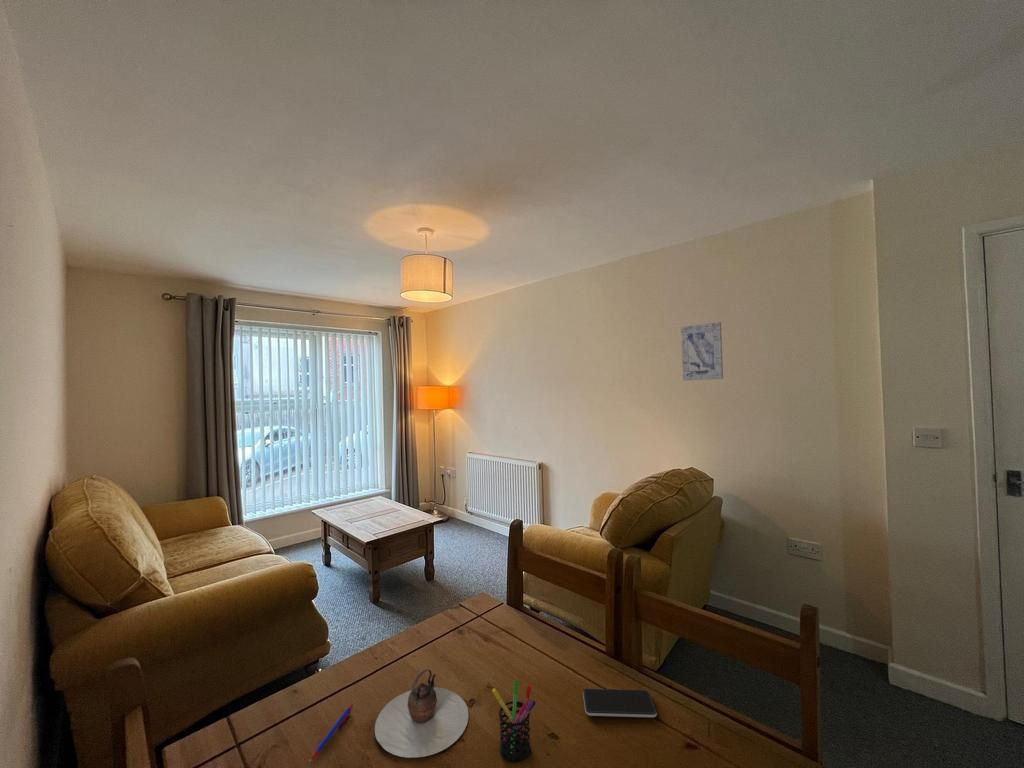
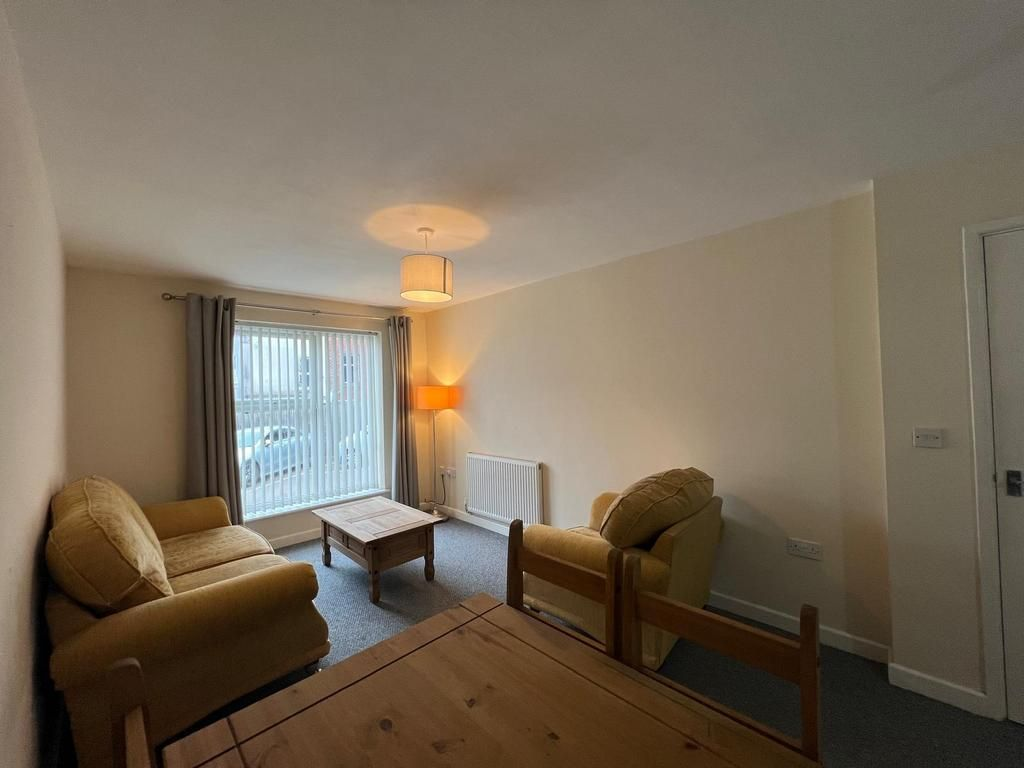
- teapot [374,669,469,759]
- wall art [680,321,724,382]
- smartphone [582,688,658,718]
- pen [309,703,354,762]
- pen holder [491,679,537,764]
